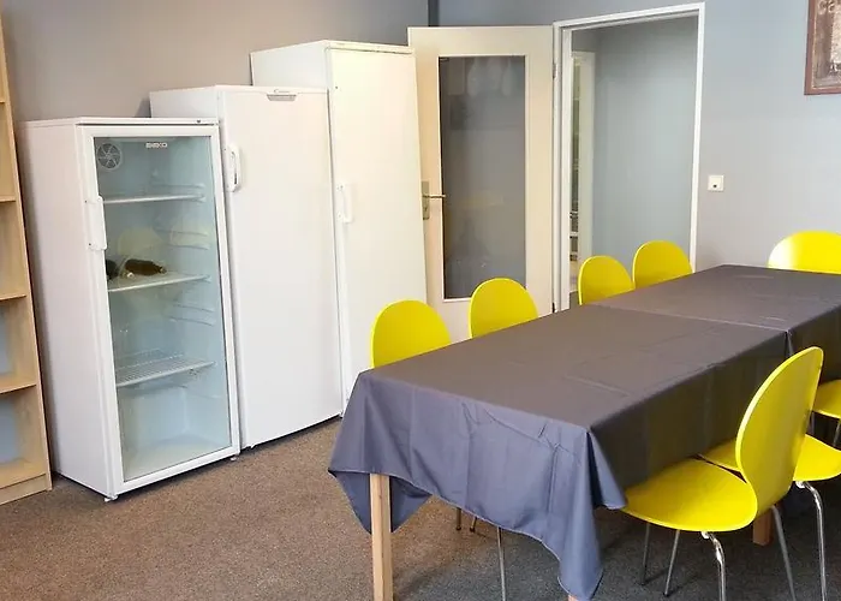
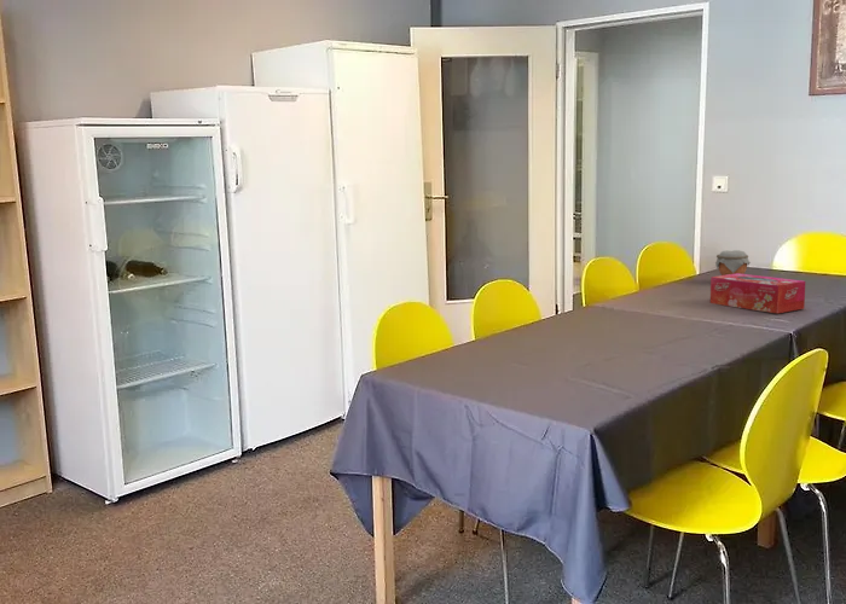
+ jar [714,249,752,275]
+ tissue box [709,273,806,314]
